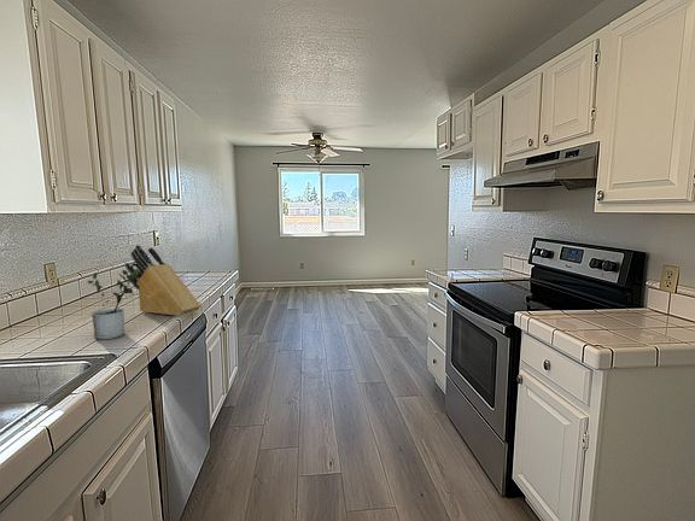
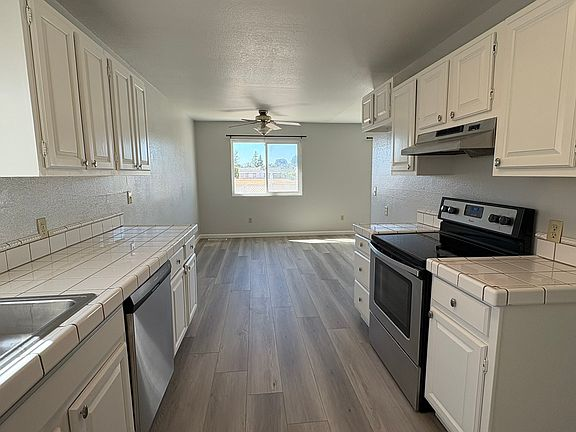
- knife block [124,244,202,317]
- potted plant [86,268,139,340]
